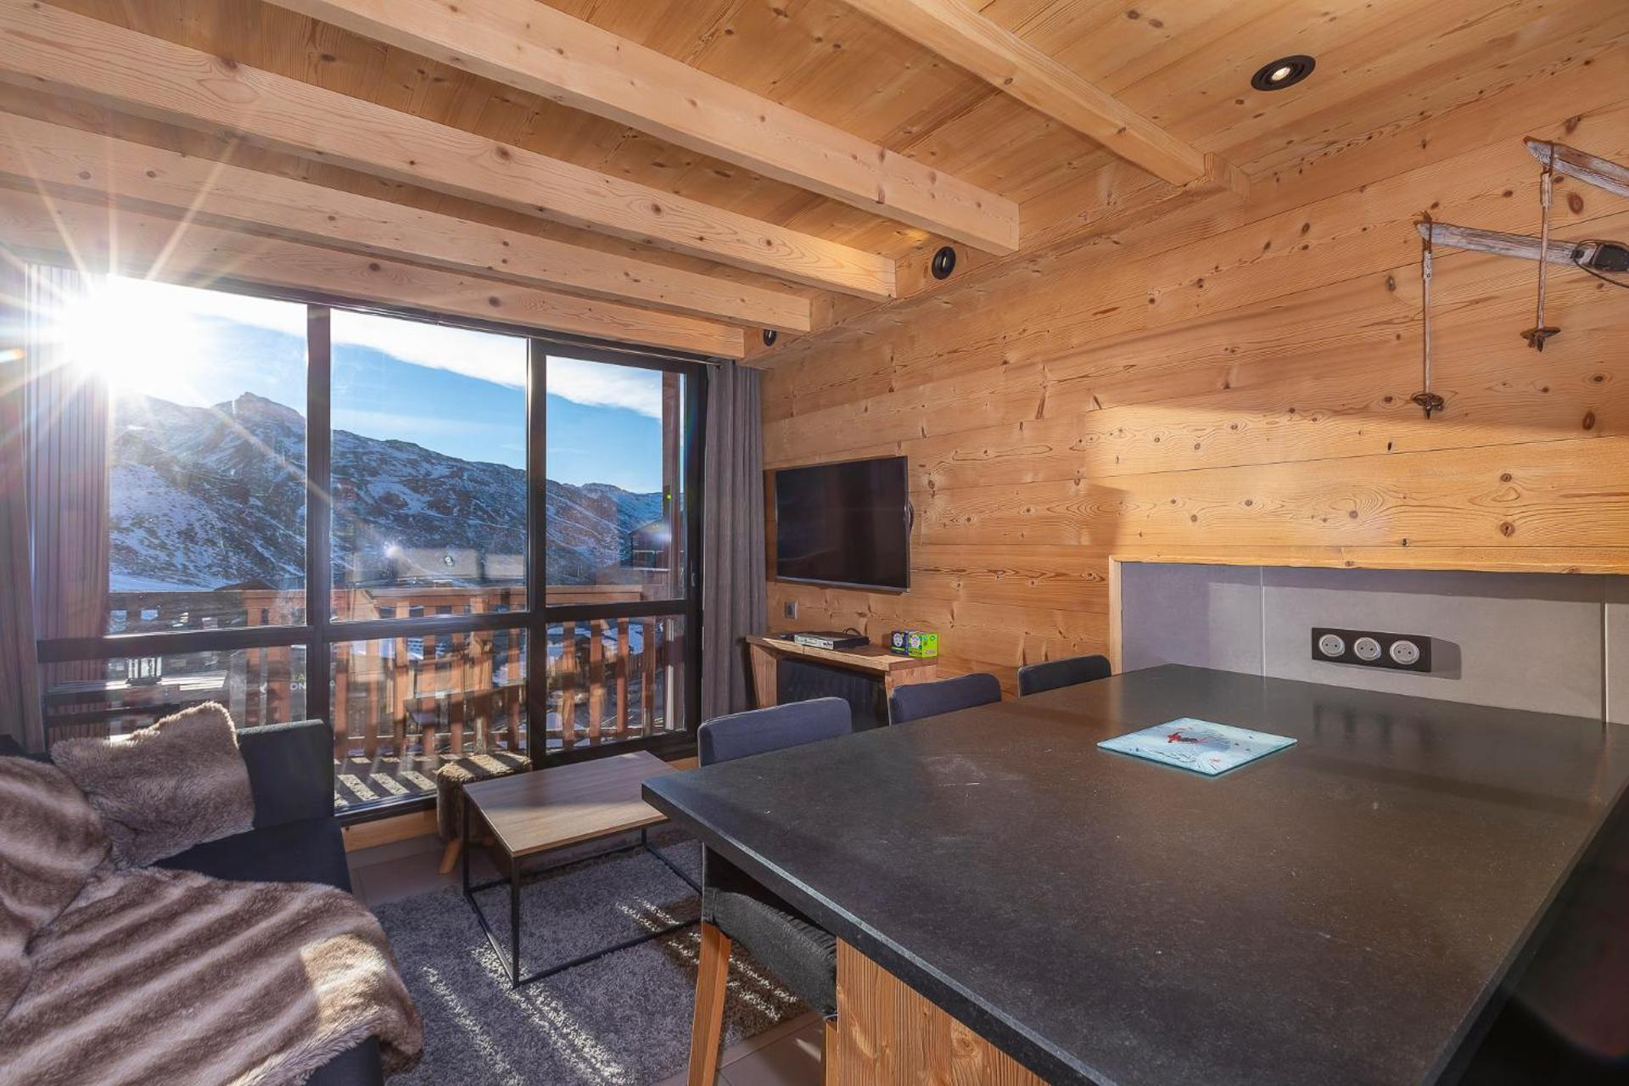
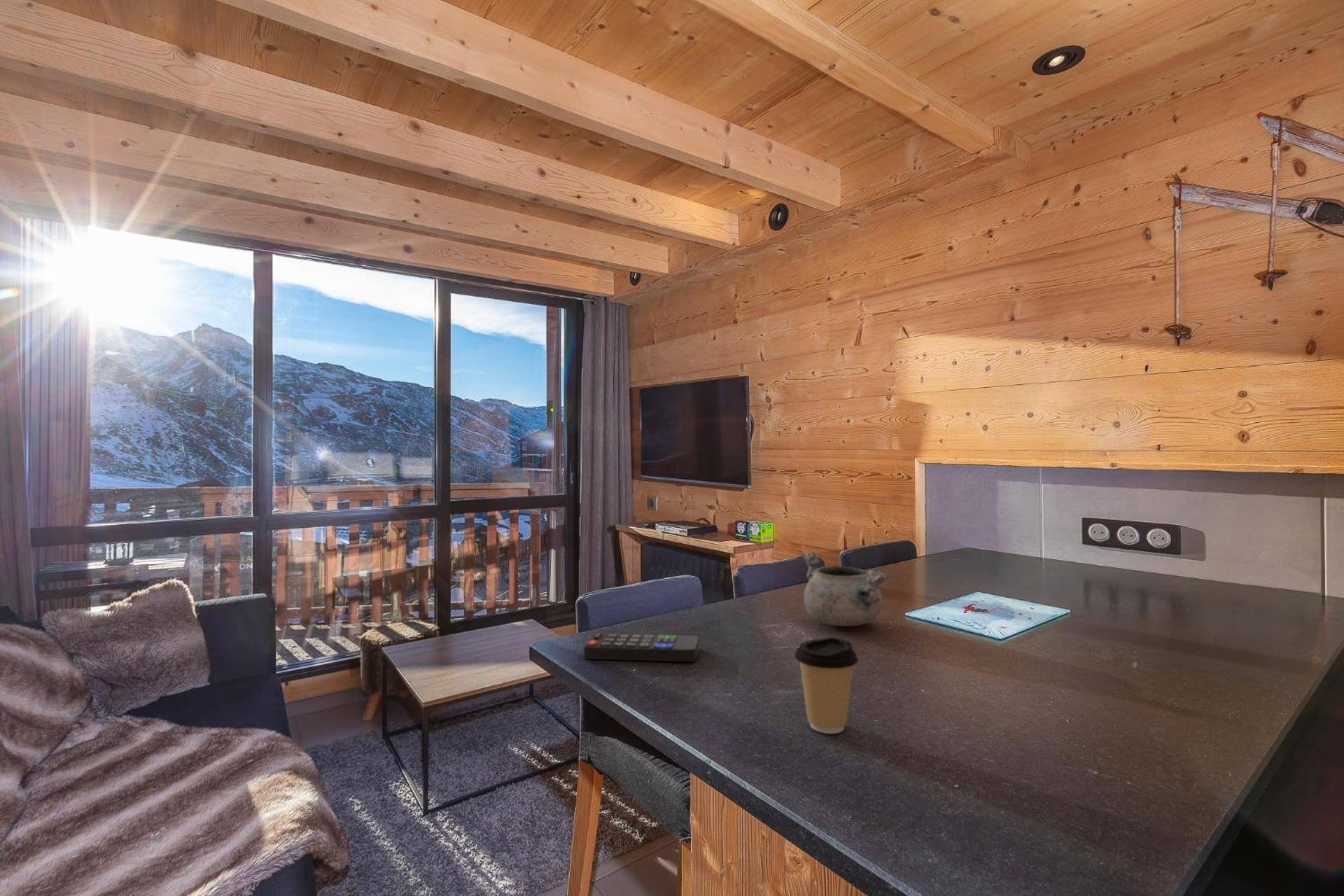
+ decorative bowl [801,551,890,627]
+ coffee cup [794,636,859,734]
+ remote control [583,633,699,662]
